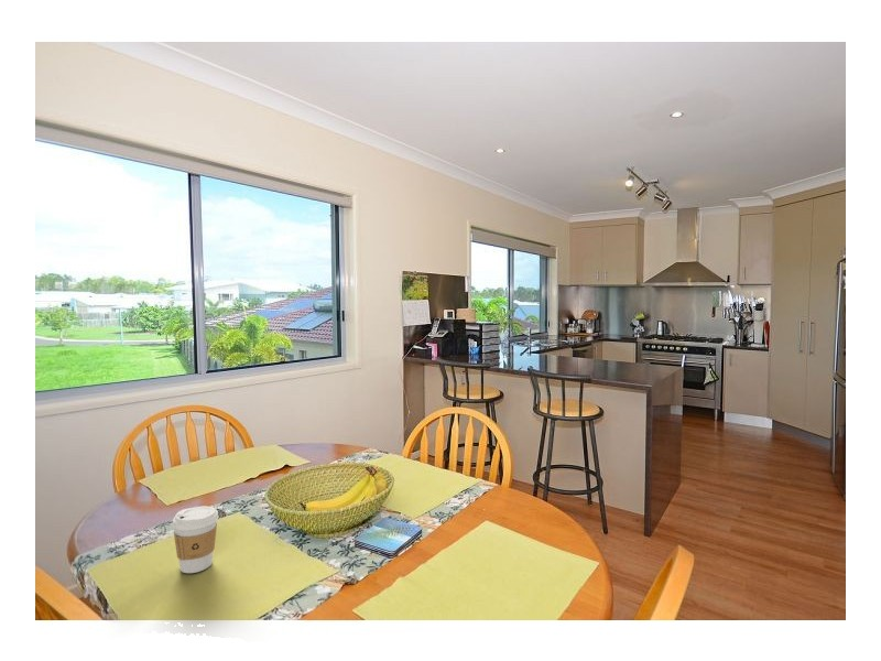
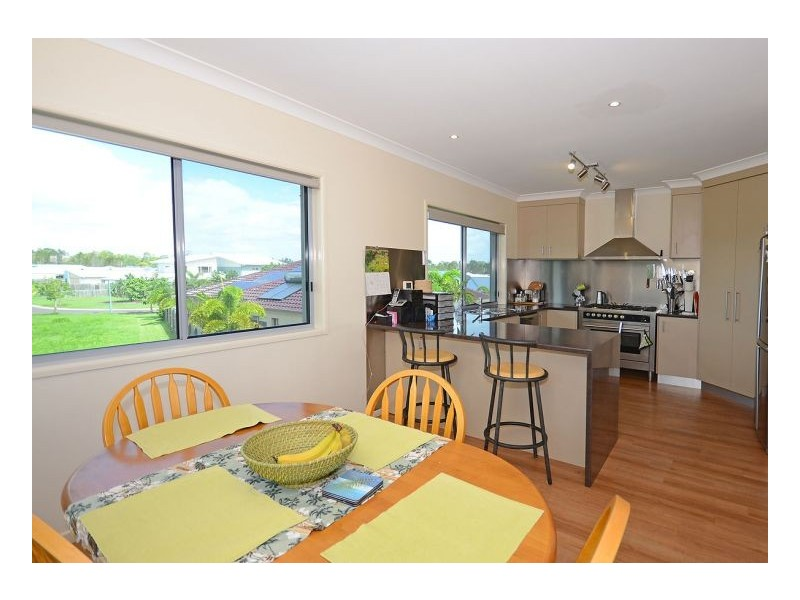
- coffee cup [172,506,219,574]
